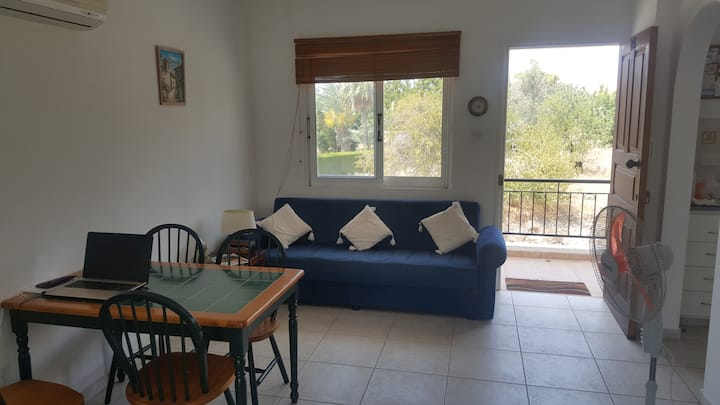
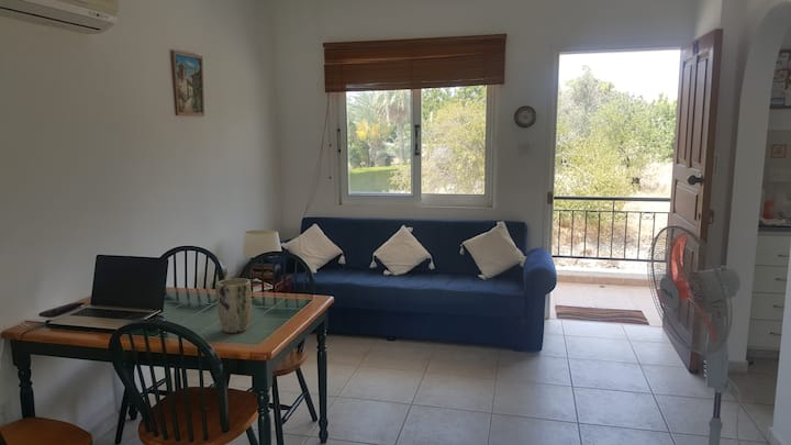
+ plant pot [215,277,253,334]
